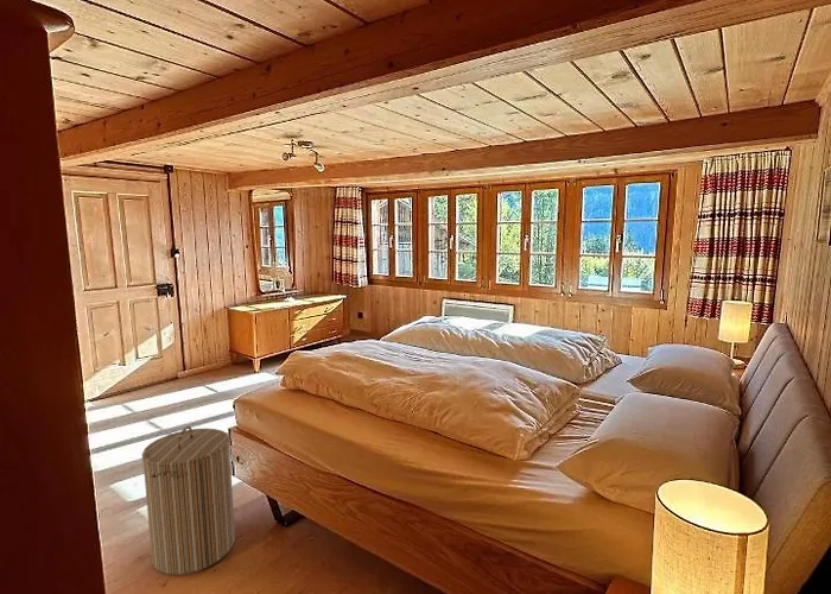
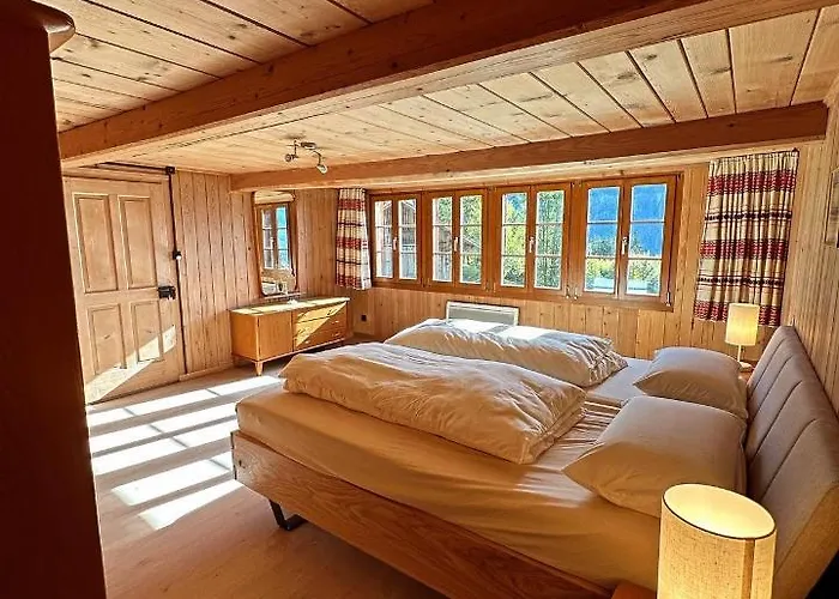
- laundry hamper [141,425,236,576]
